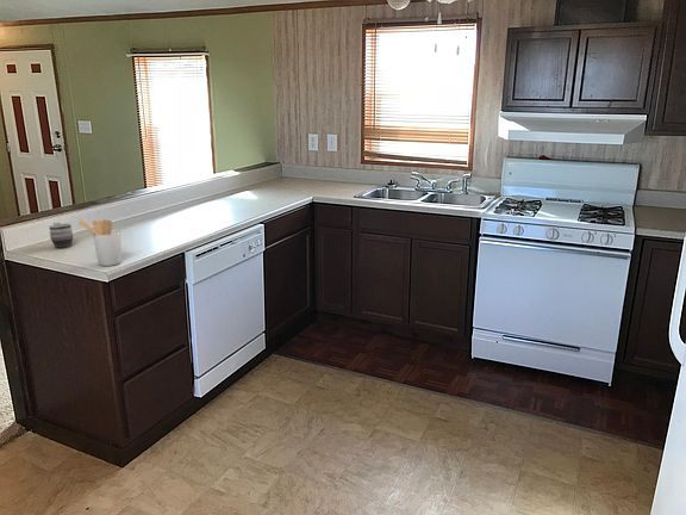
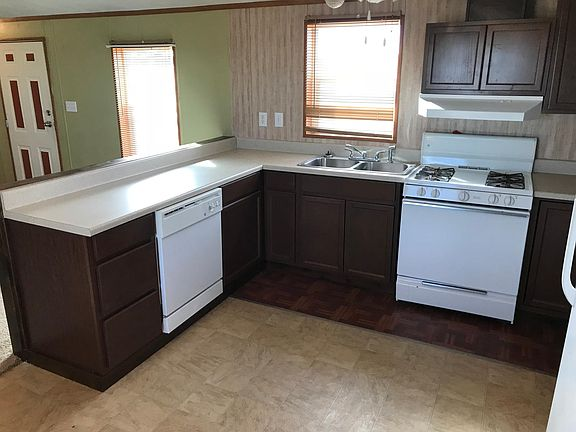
- utensil holder [77,218,123,267]
- mug [48,222,74,248]
